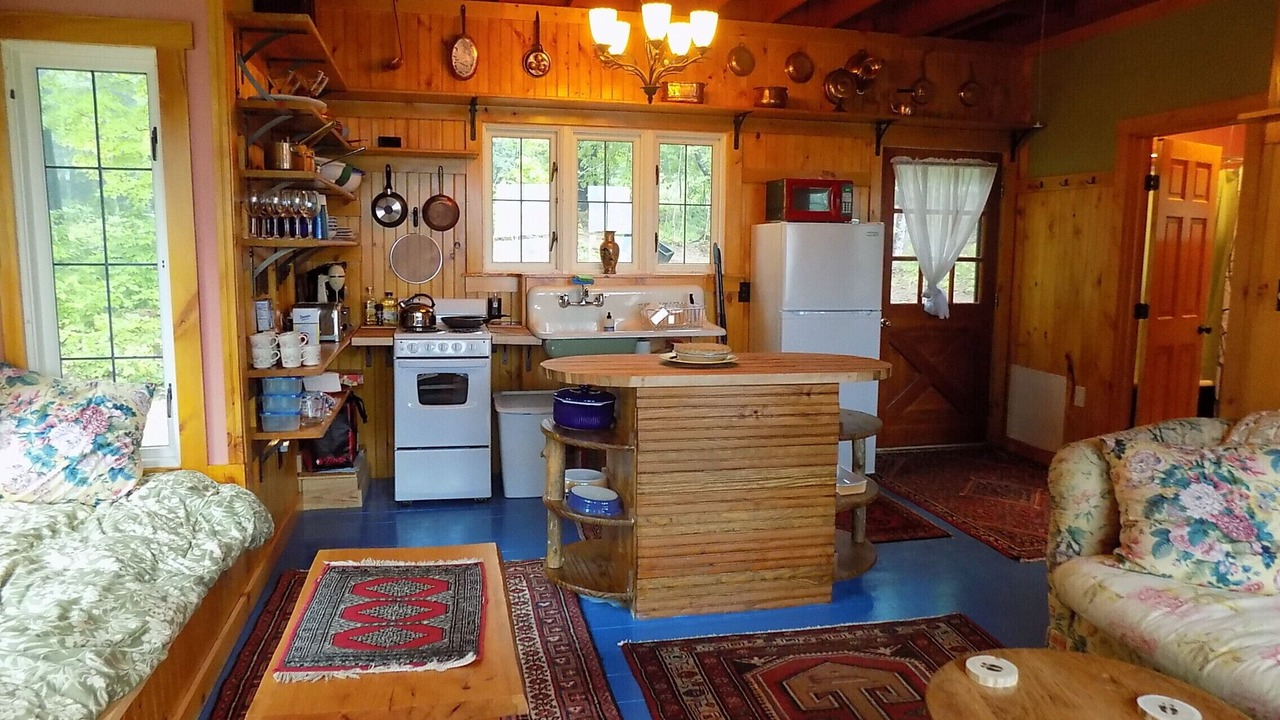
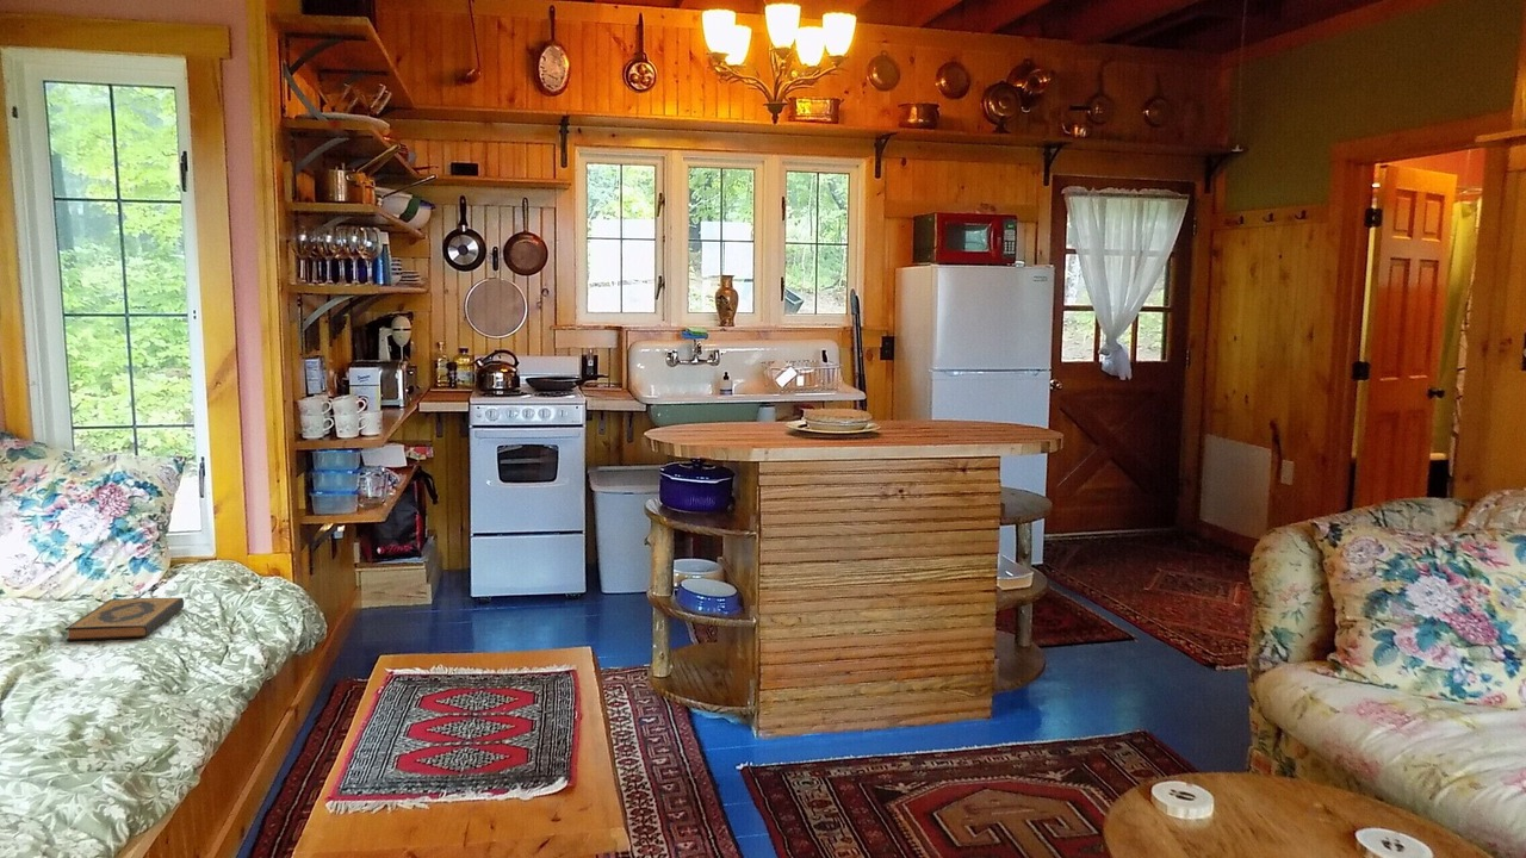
+ hardback book [64,597,185,642]
